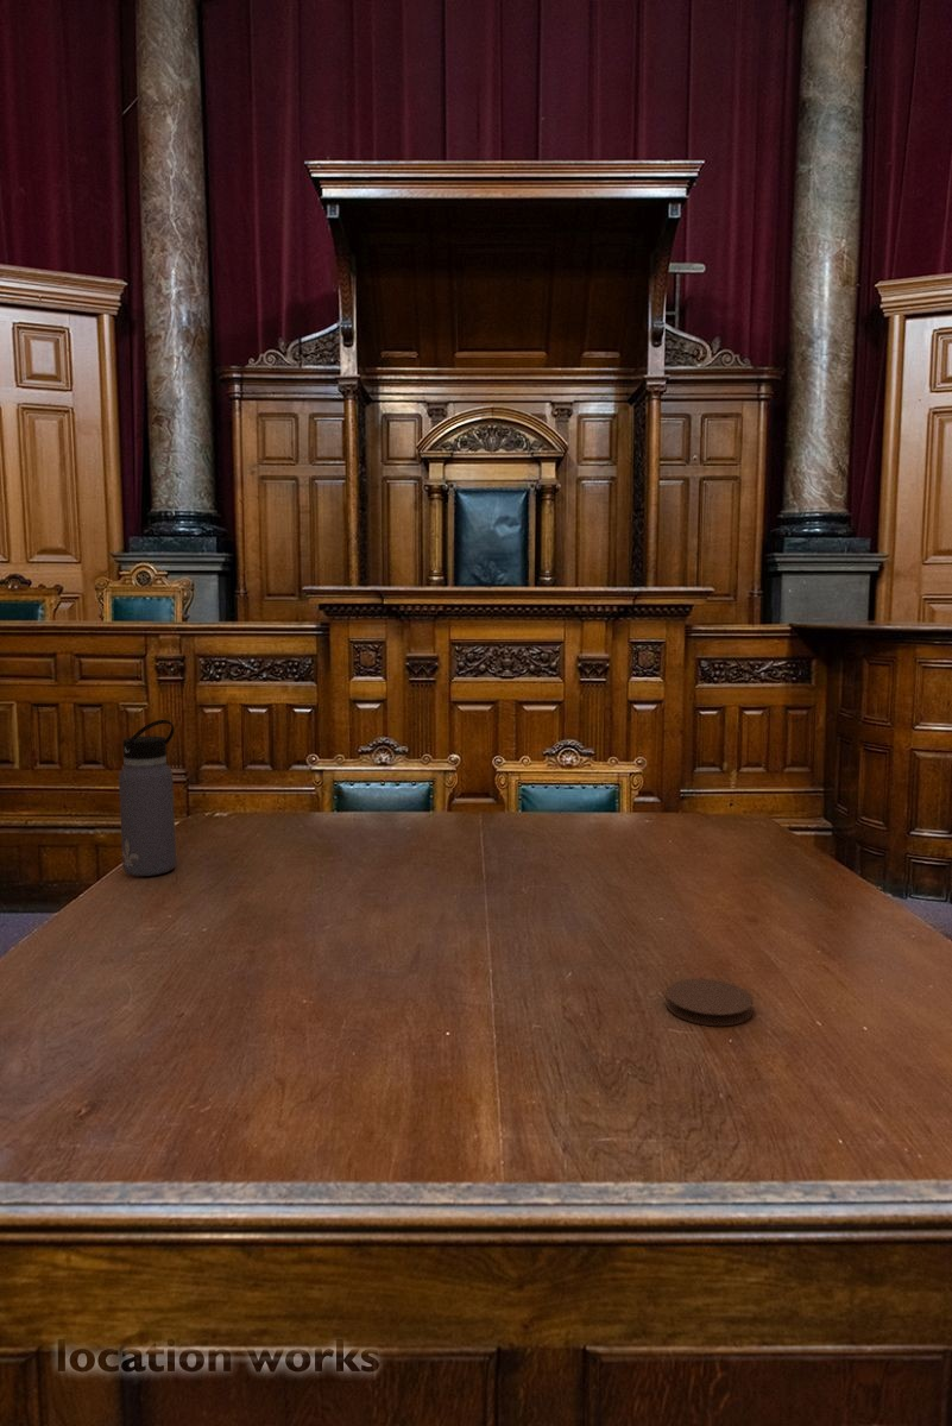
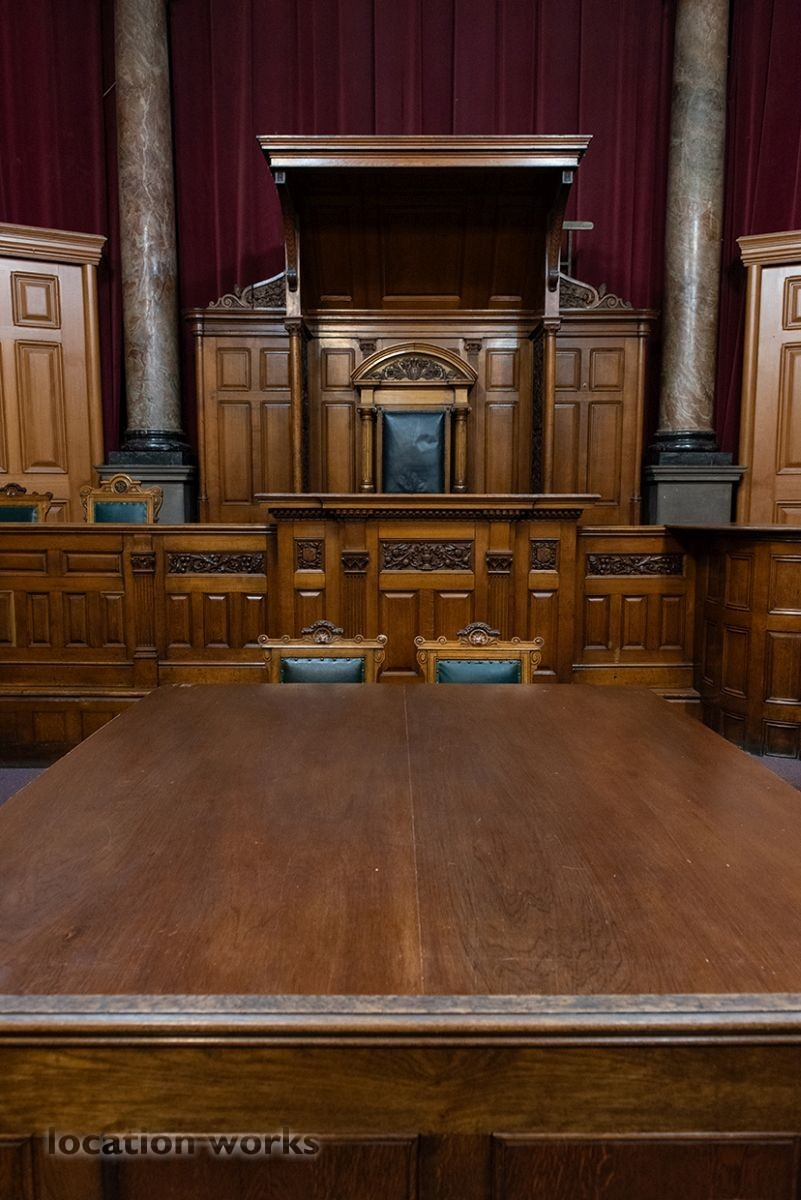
- coaster [664,978,755,1027]
- water bottle [118,719,177,877]
